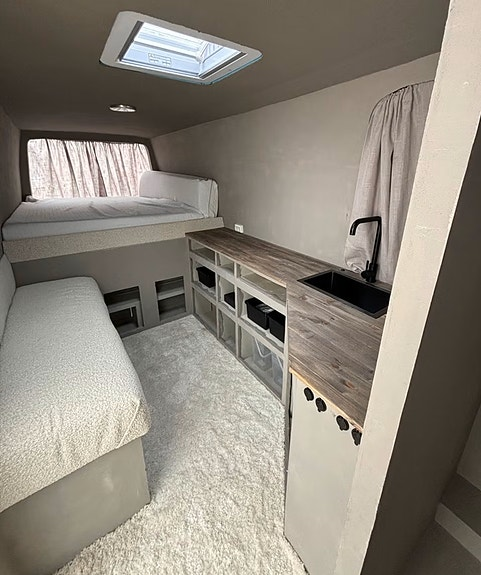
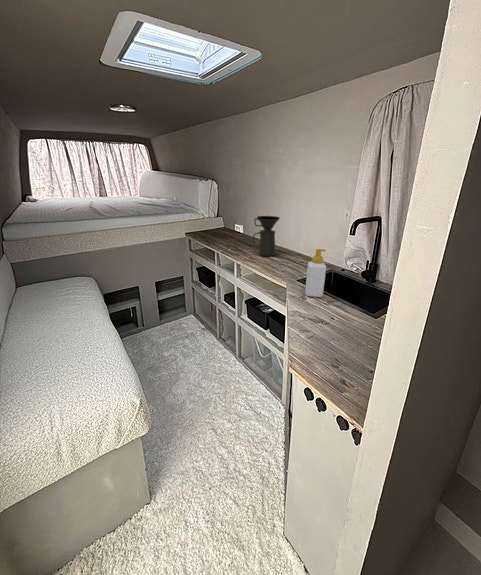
+ coffee maker [252,215,281,257]
+ soap bottle [304,248,327,298]
